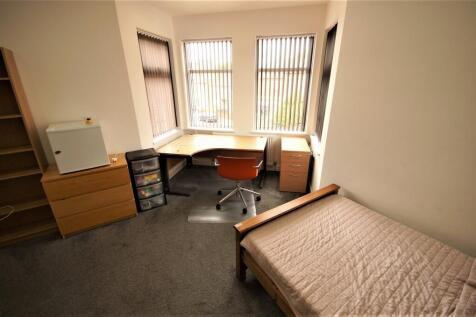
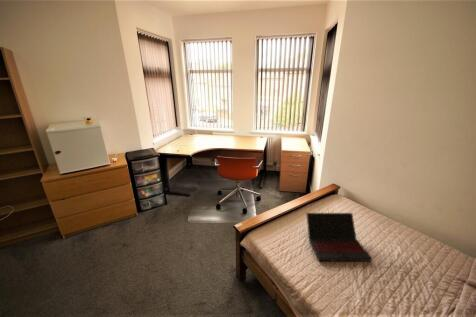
+ laptop [305,212,373,262]
